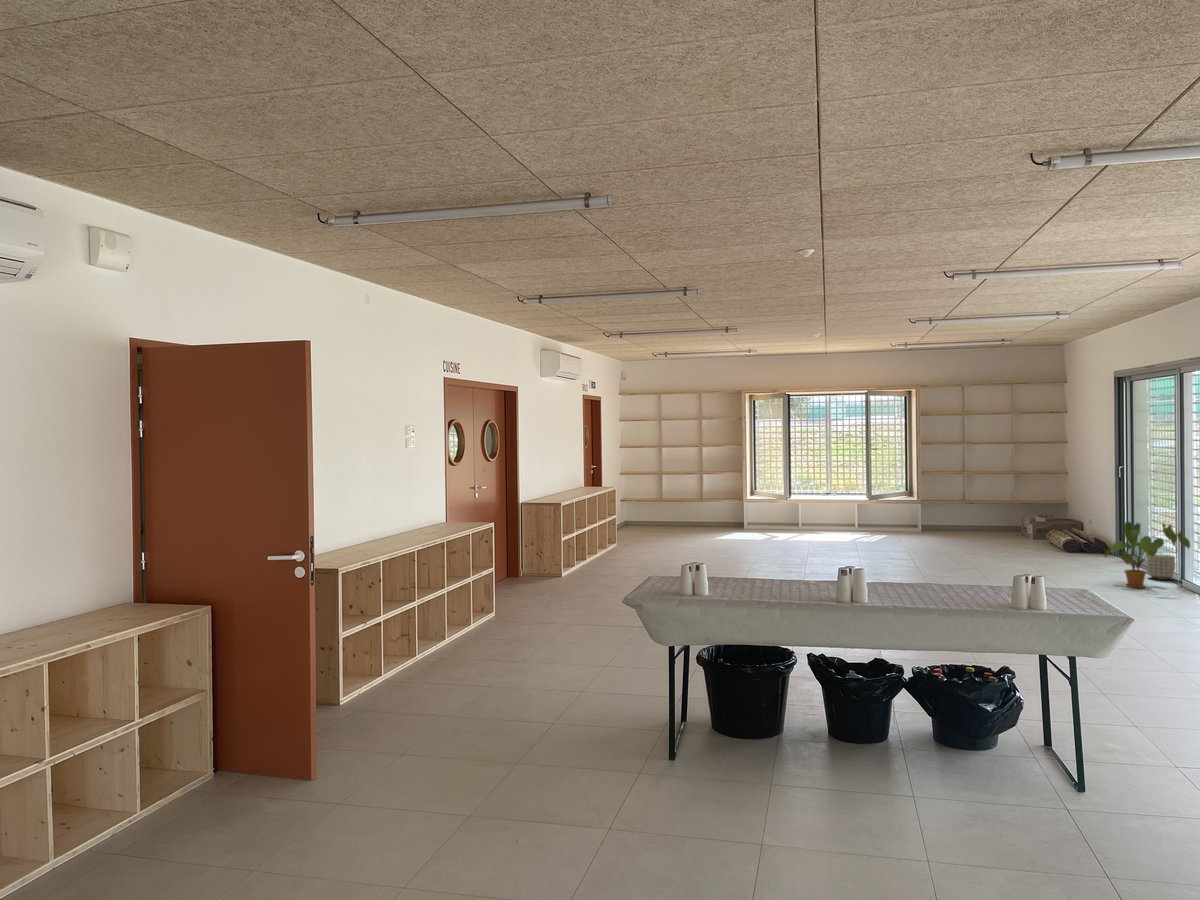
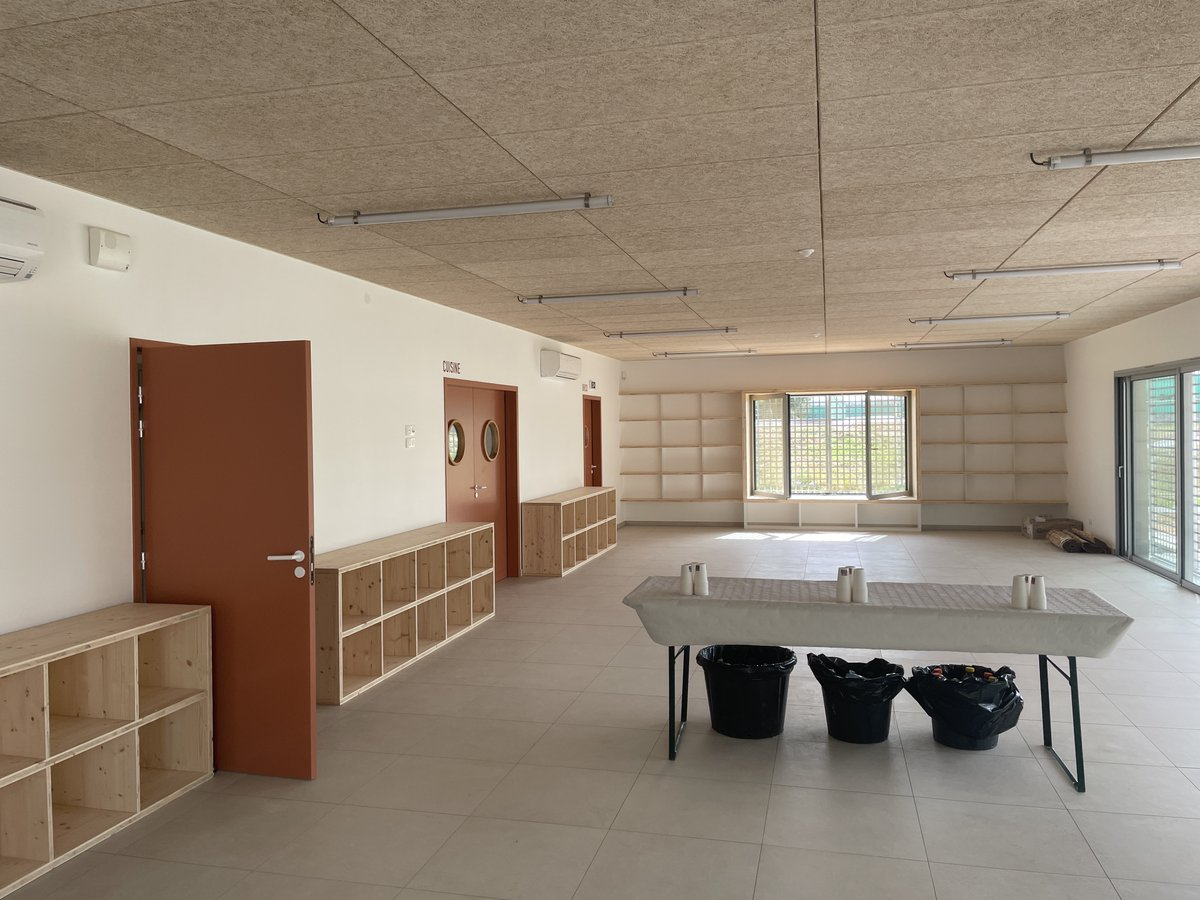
- house plant [1103,521,1191,589]
- planter [1146,553,1176,581]
